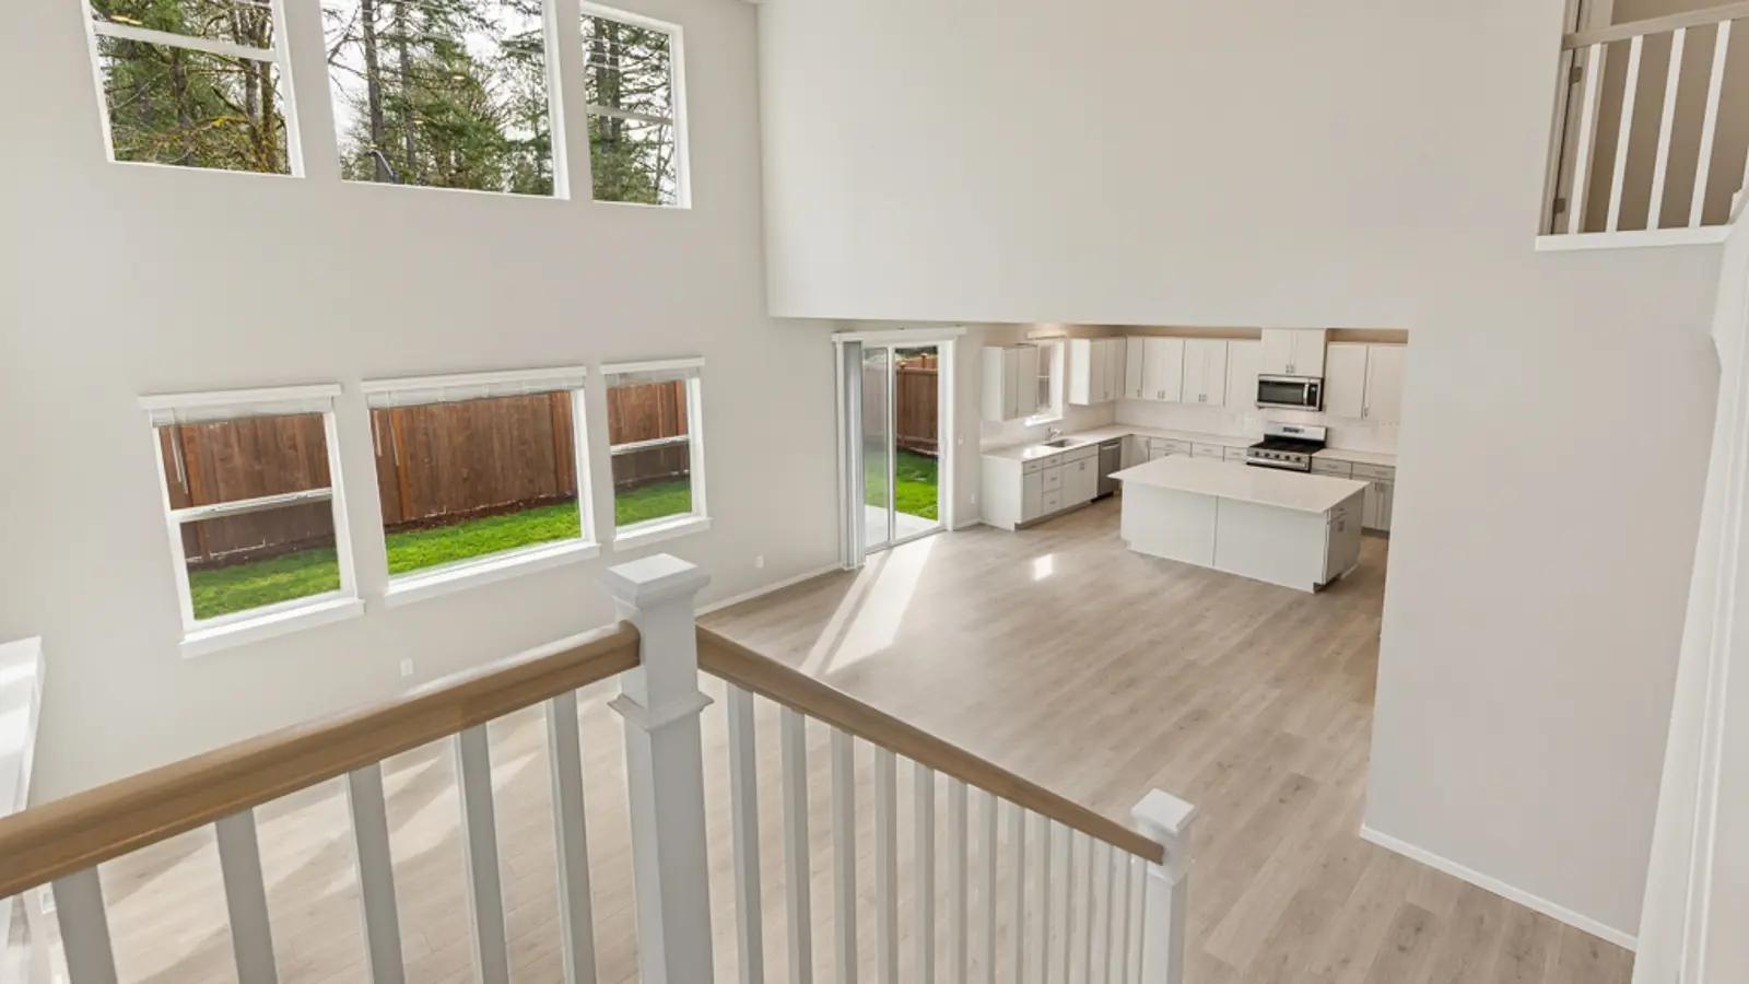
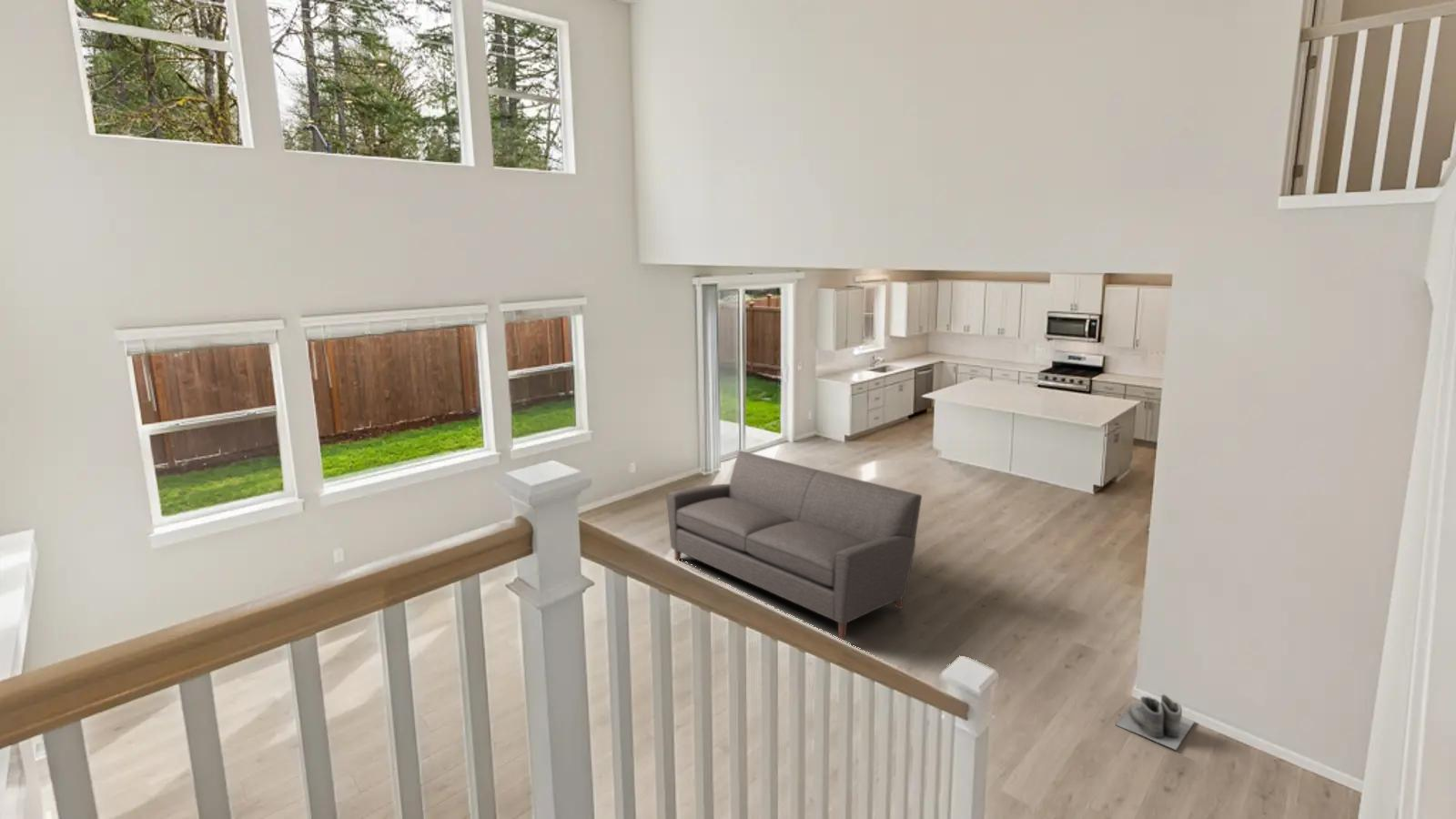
+ boots [1115,693,1196,751]
+ sofa [665,450,923,641]
